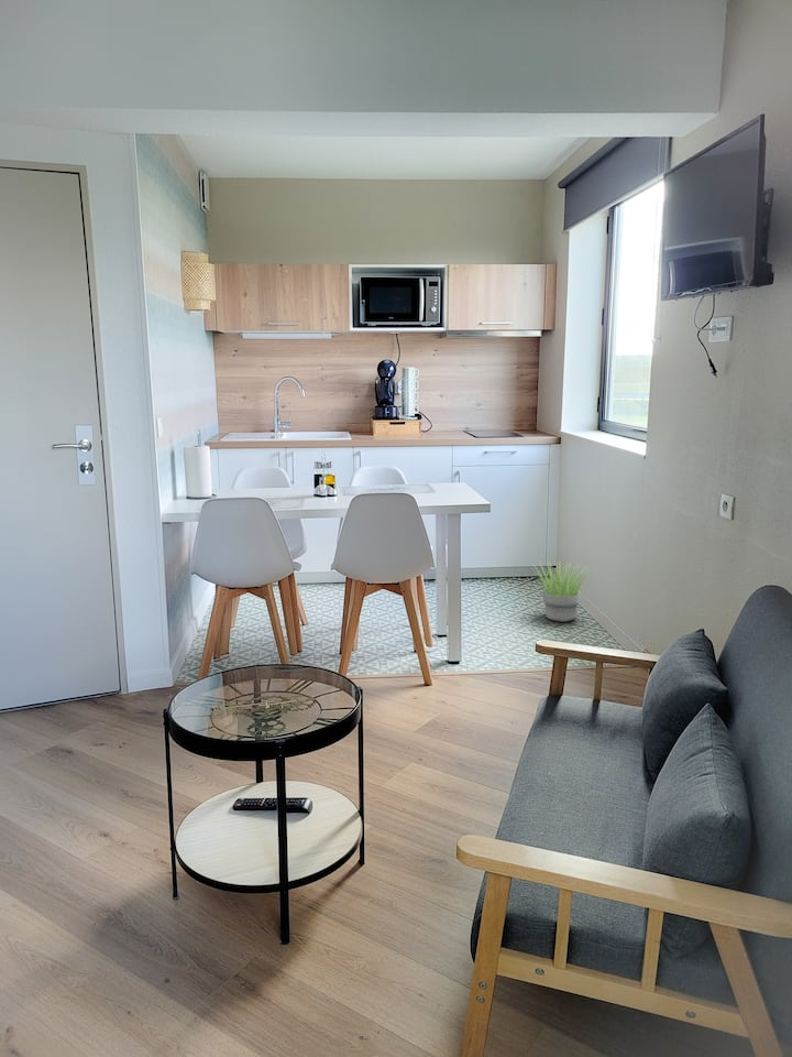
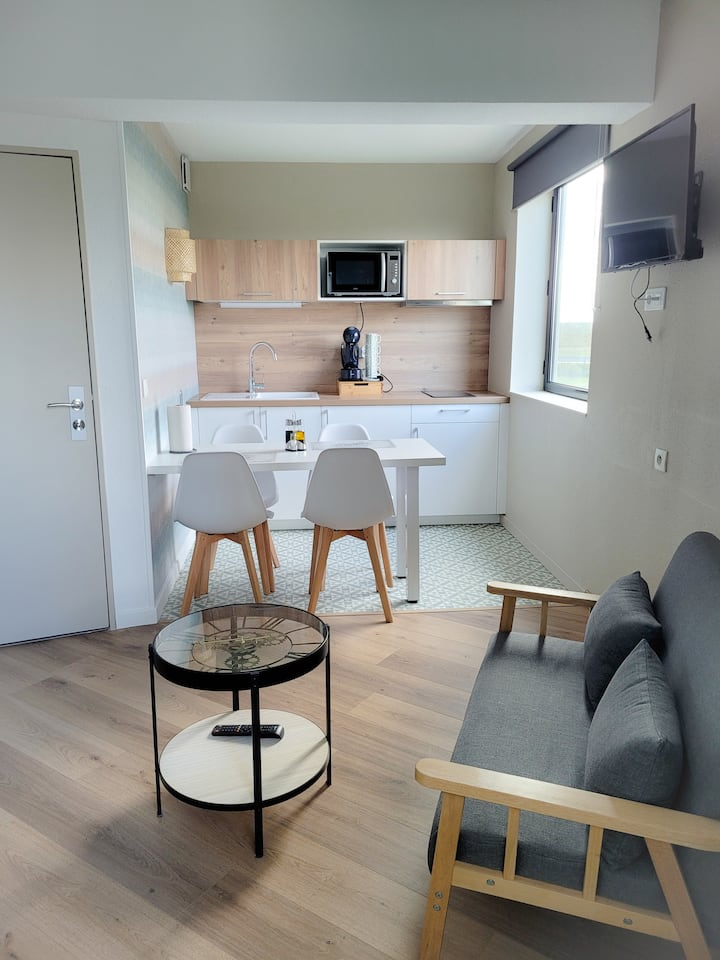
- potted plant [532,559,592,623]
